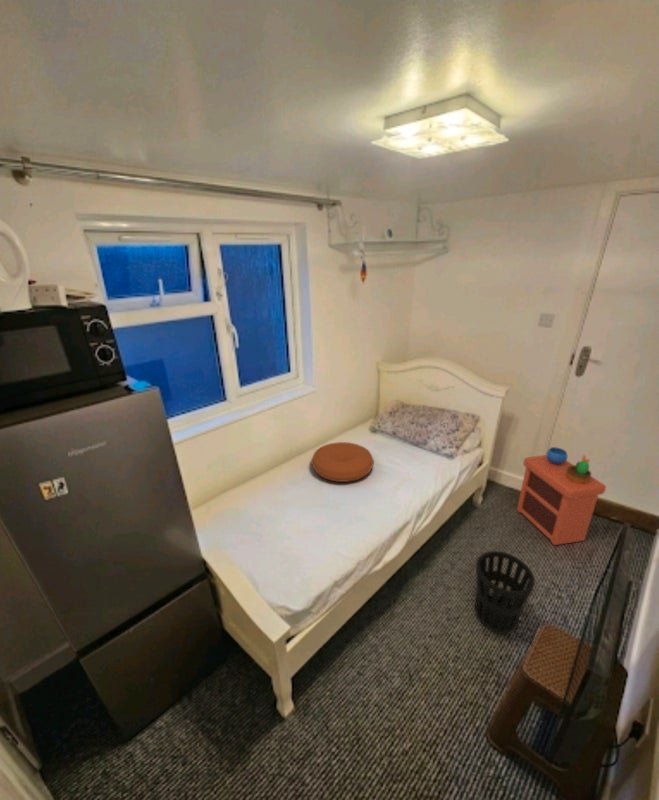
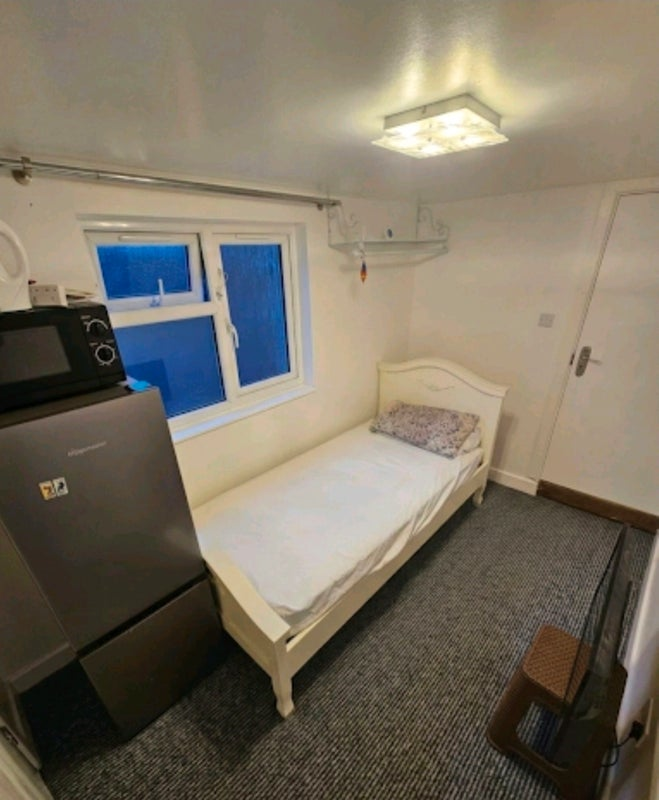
- nightstand [516,446,607,546]
- wastebasket [474,550,536,635]
- cushion [310,441,375,483]
